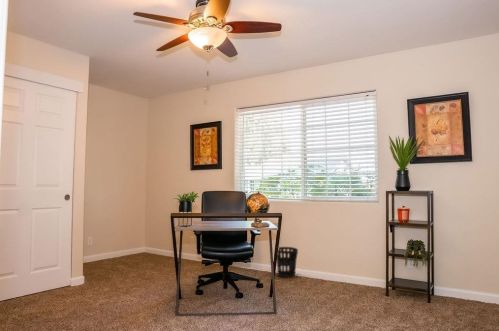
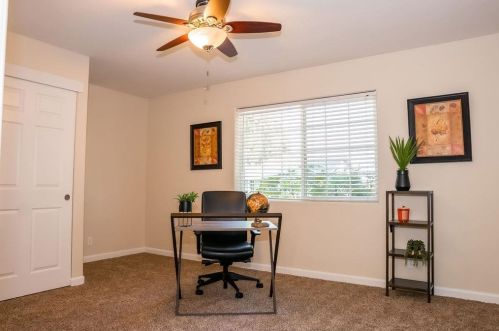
- wastebasket [276,246,299,279]
